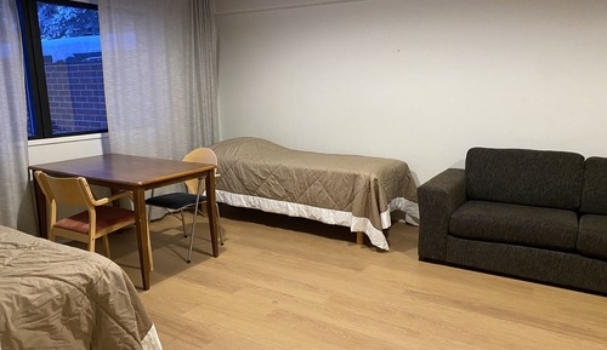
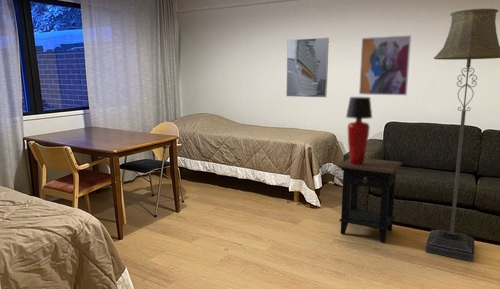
+ side table [337,157,403,244]
+ table lamp [345,96,373,165]
+ floor lamp [424,8,500,263]
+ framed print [285,37,330,98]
+ wall art [358,34,412,96]
